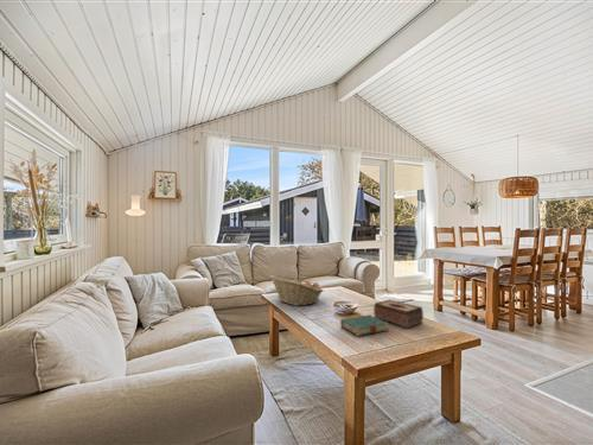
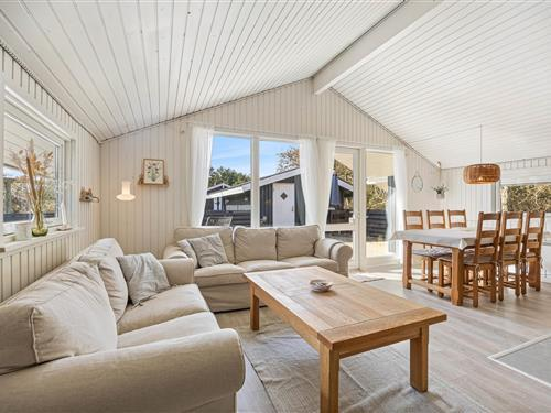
- book [339,313,390,337]
- tissue box [372,299,425,330]
- fruit basket [268,274,324,307]
